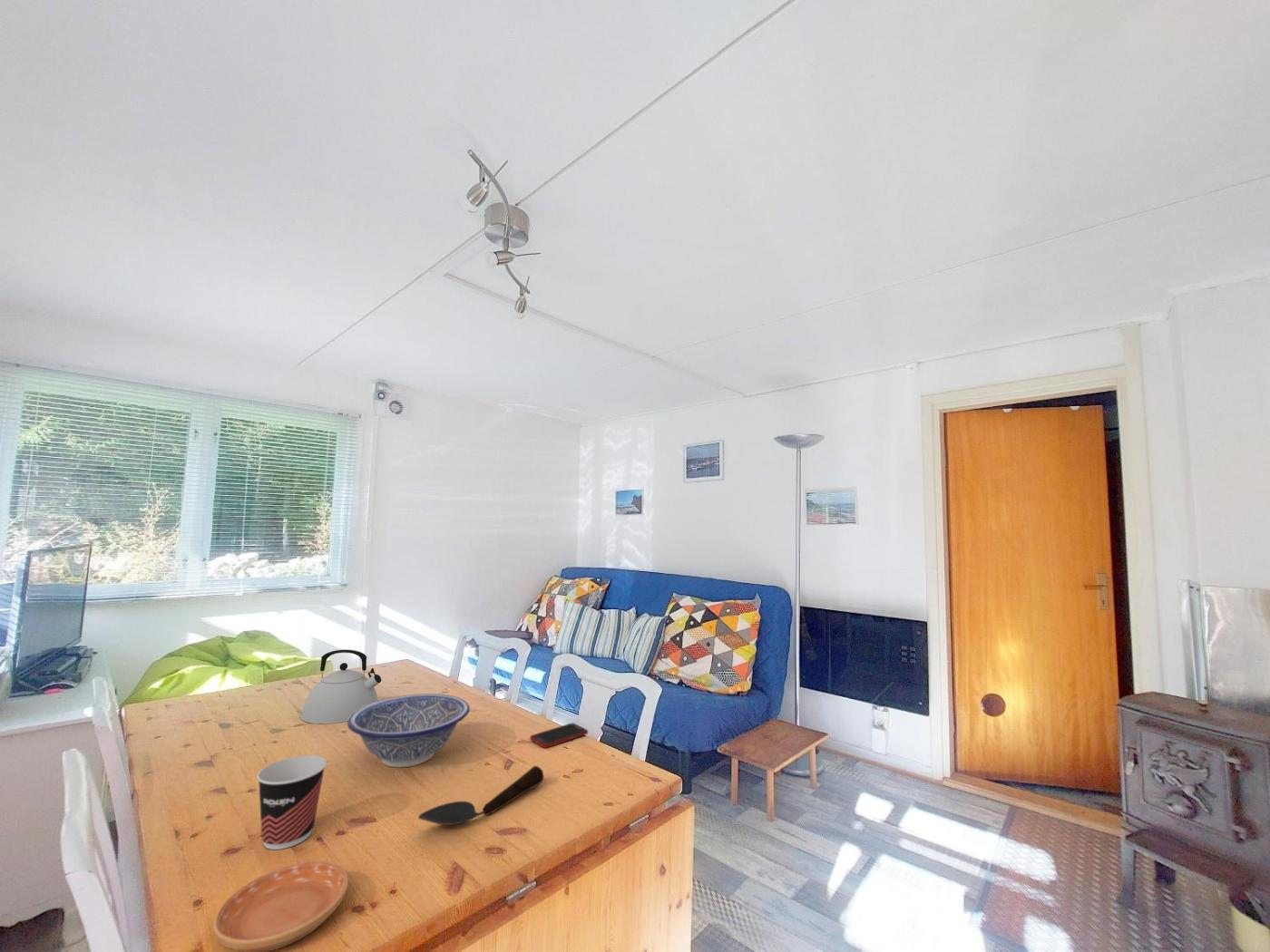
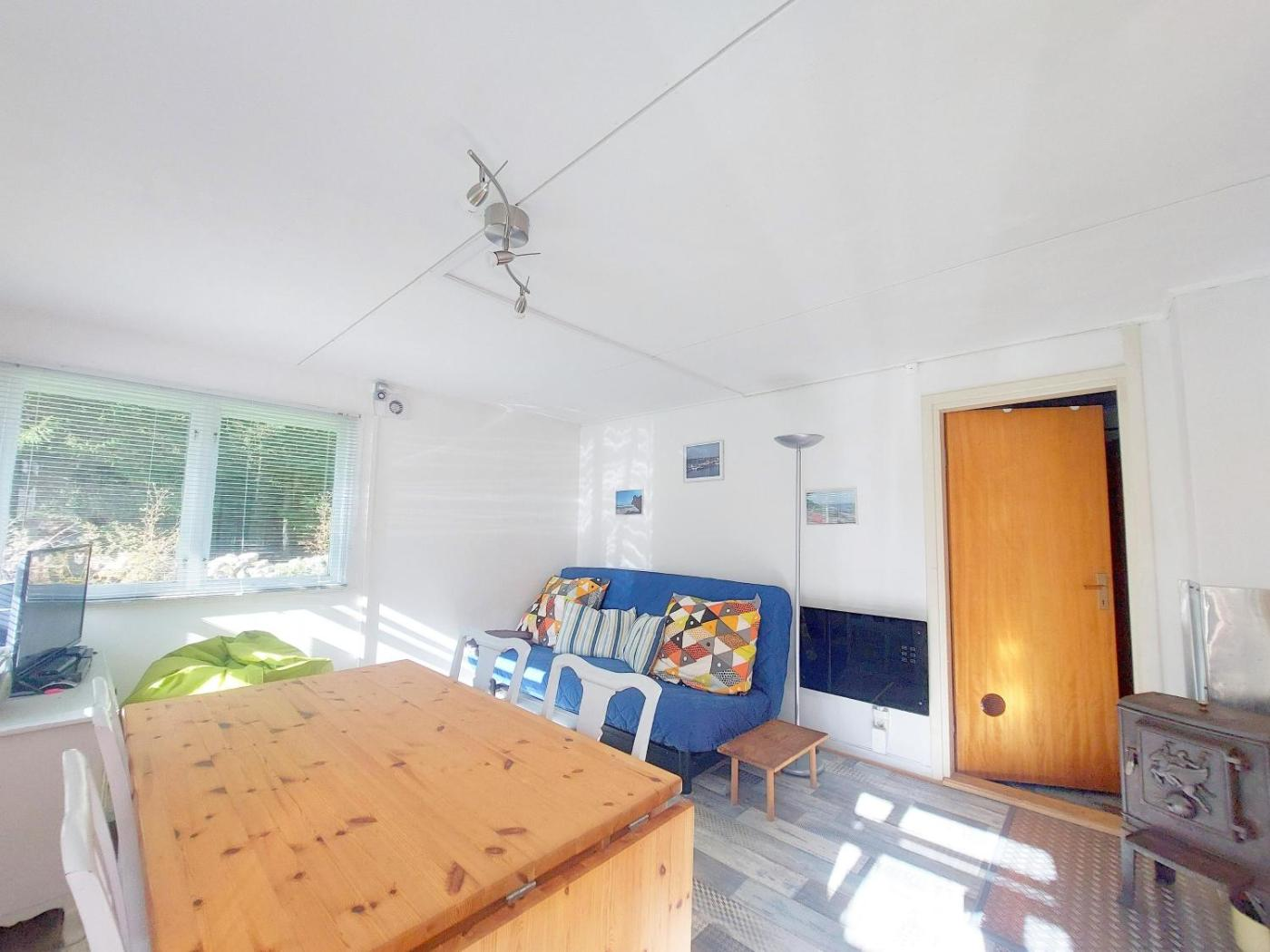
- spoon [417,765,544,825]
- saucer [212,860,349,952]
- cup [256,754,327,850]
- kettle [300,648,382,724]
- cell phone [529,723,589,749]
- decorative bowl [347,693,471,768]
